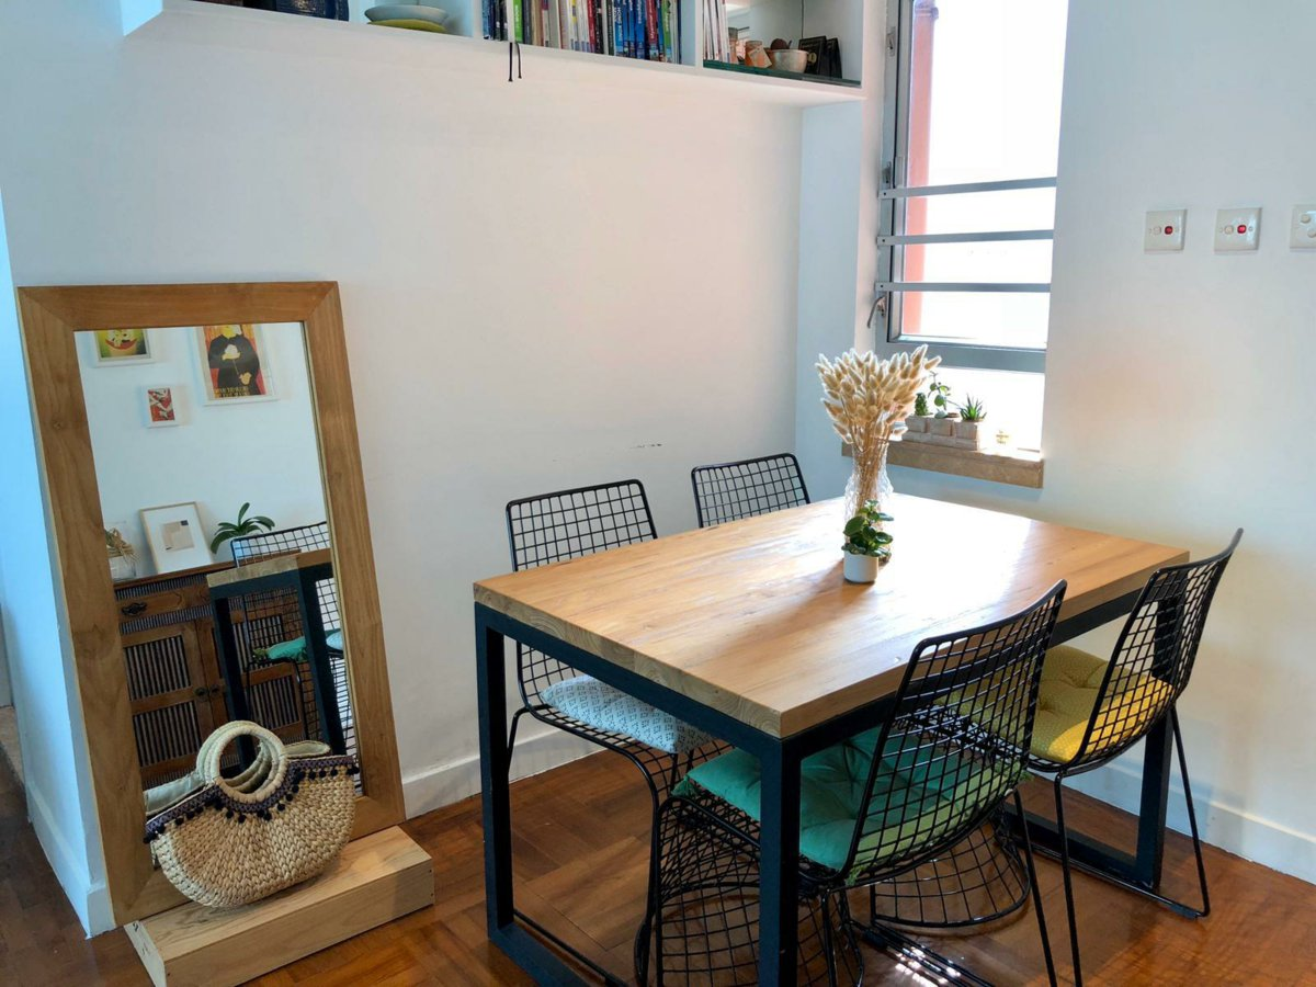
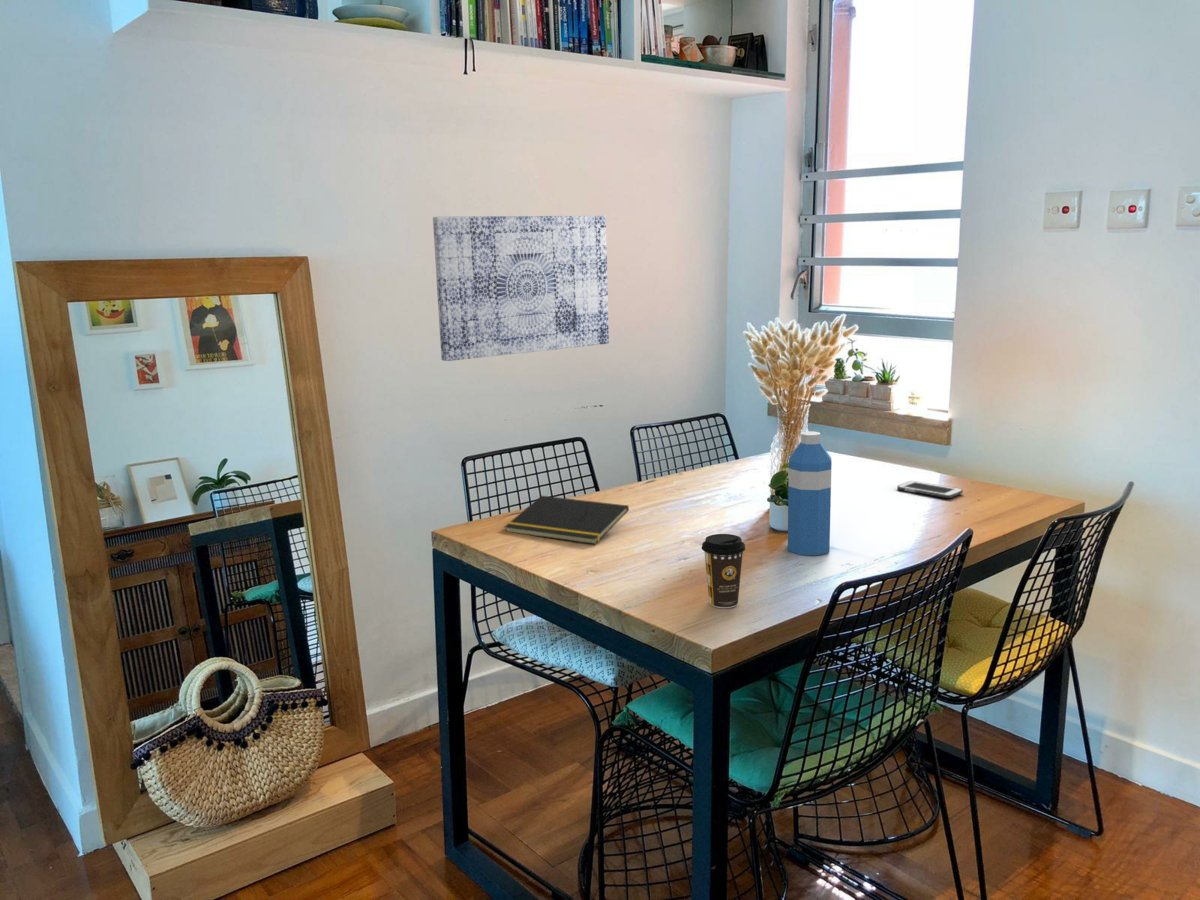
+ coffee cup [701,533,746,609]
+ notepad [504,495,630,545]
+ wall art [432,215,610,362]
+ cell phone [896,480,964,499]
+ water bottle [787,430,833,556]
